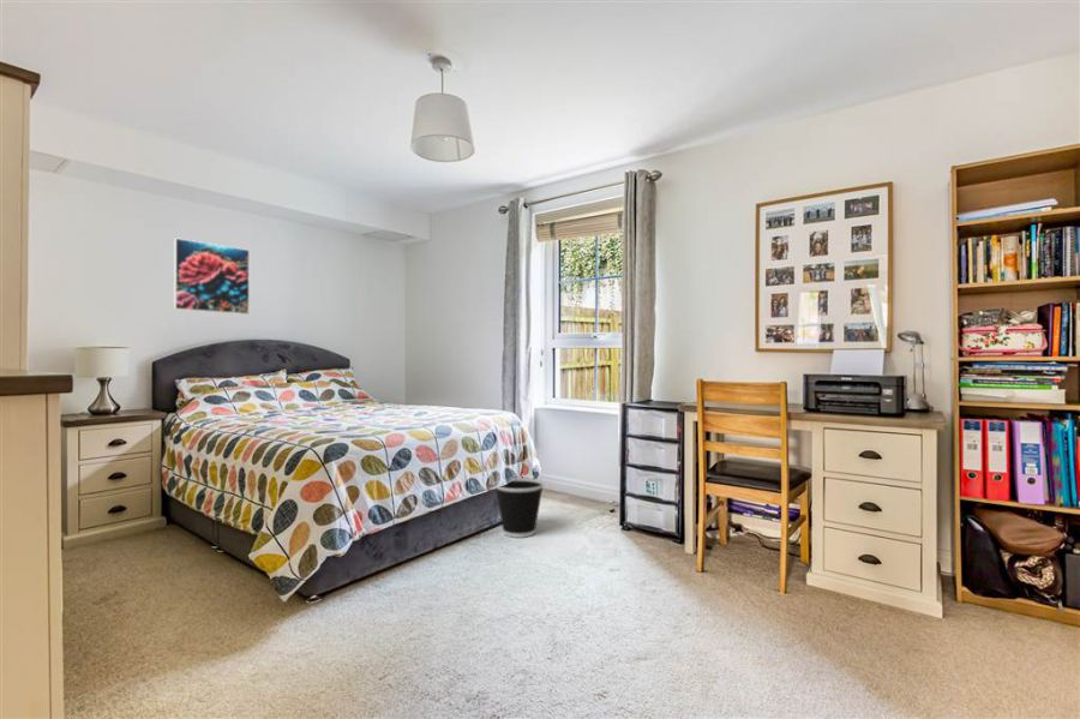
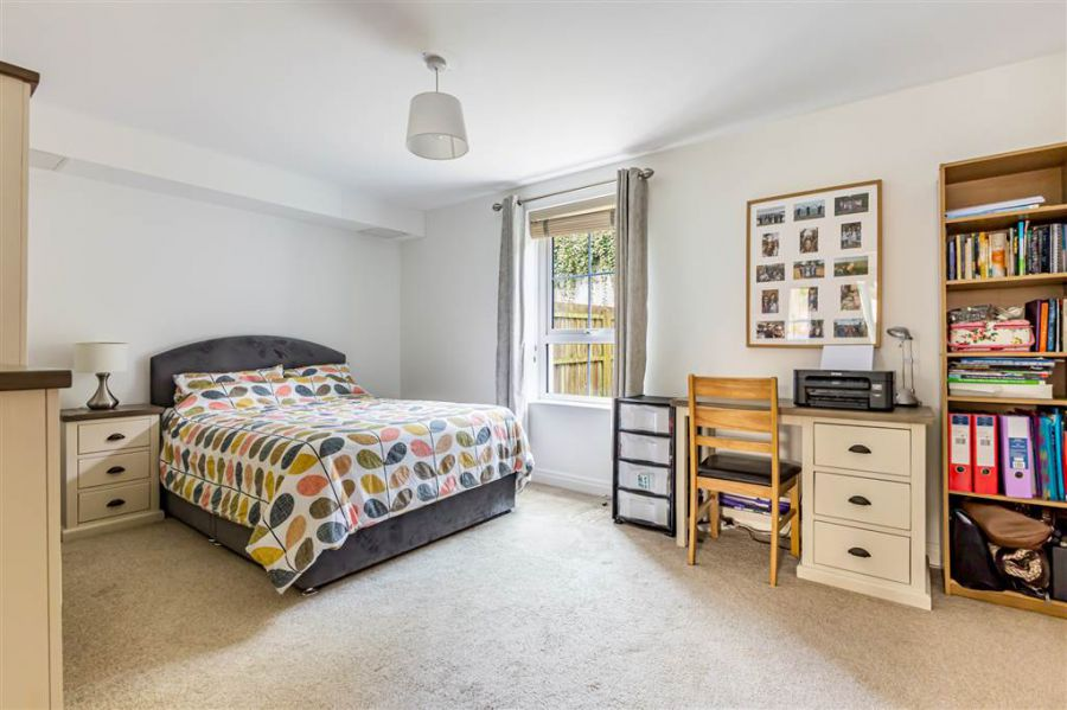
- wastebasket [494,477,545,539]
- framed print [173,236,251,316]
